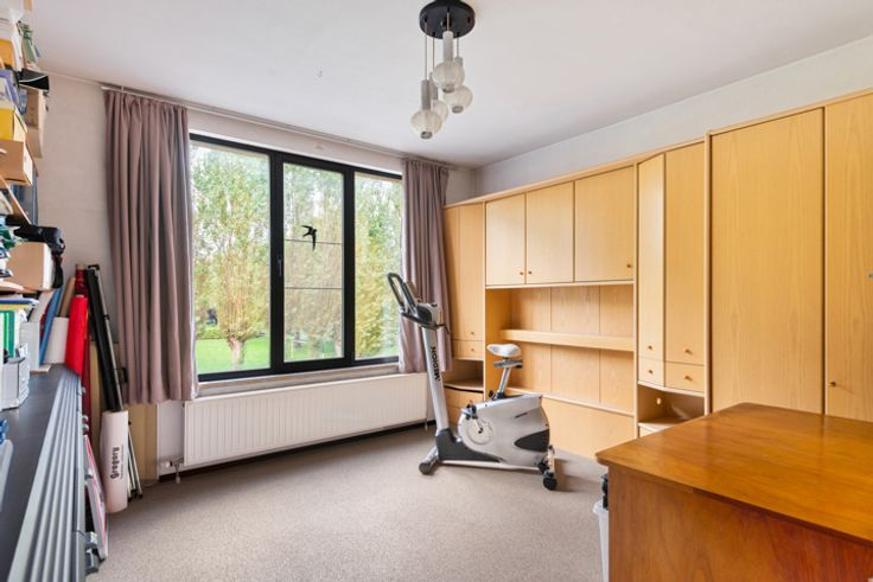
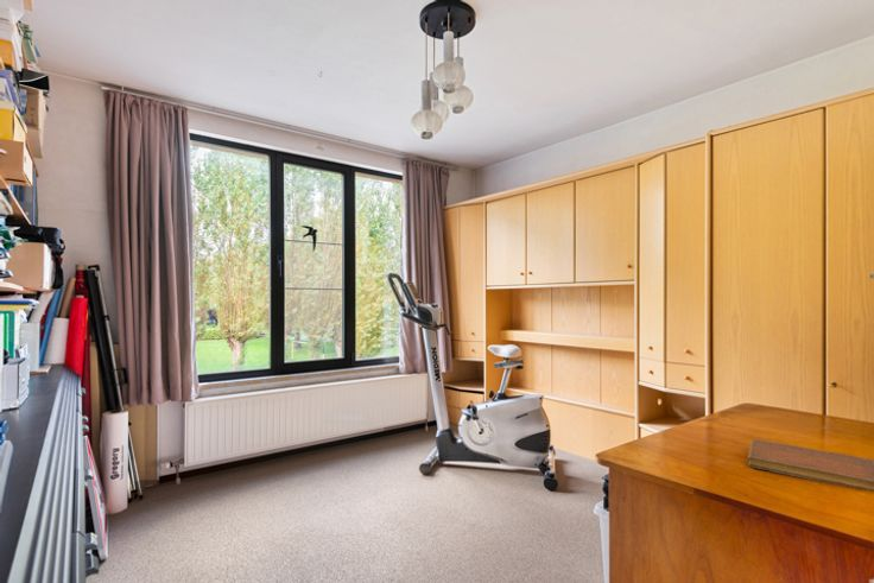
+ notebook [747,438,874,493]
